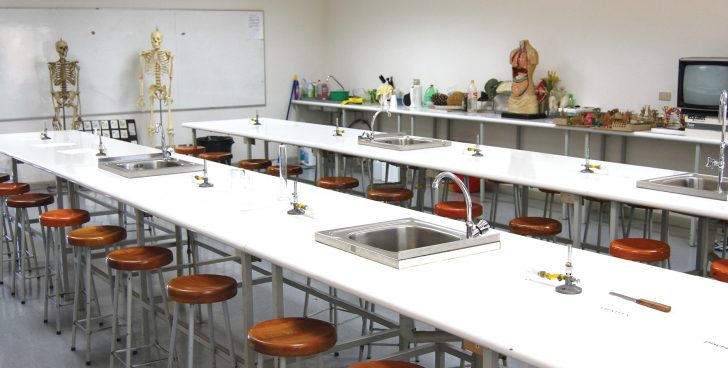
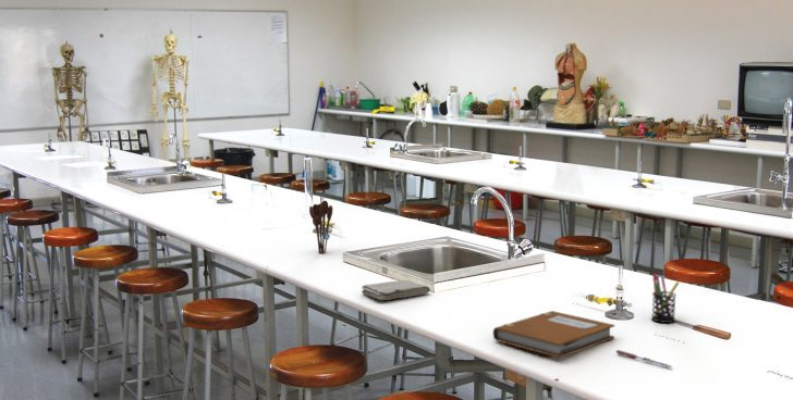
+ utensil holder [308,199,333,254]
+ washcloth [361,279,431,301]
+ notebook [492,310,615,359]
+ pen [615,349,673,368]
+ pen holder [650,272,681,324]
